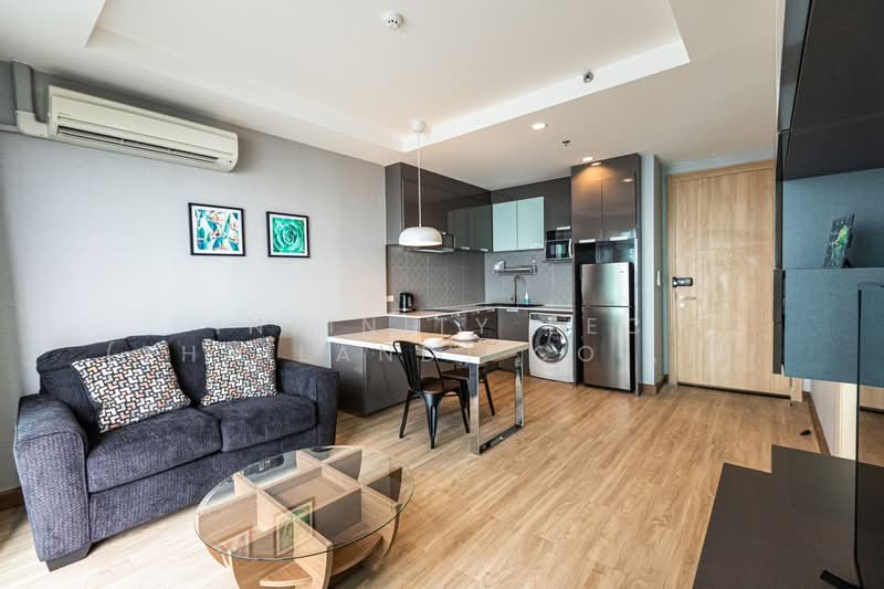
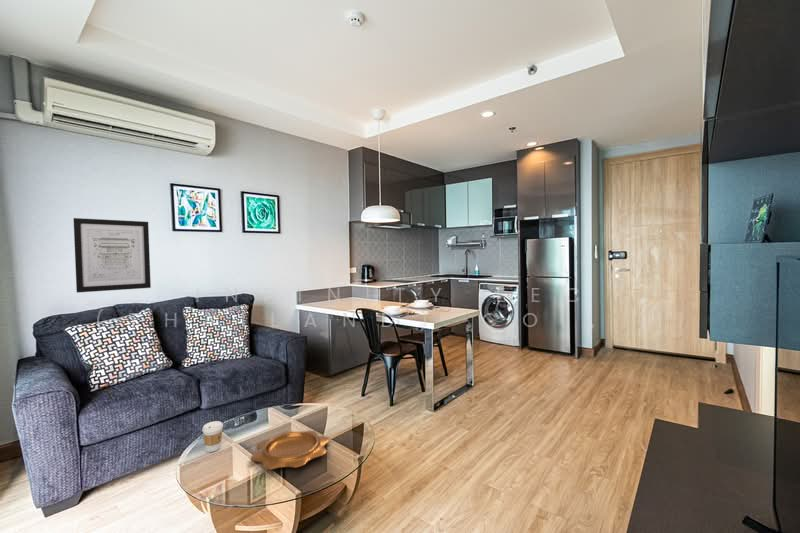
+ wall art [72,217,152,294]
+ decorative bowl [250,430,331,470]
+ coffee cup [201,420,224,453]
